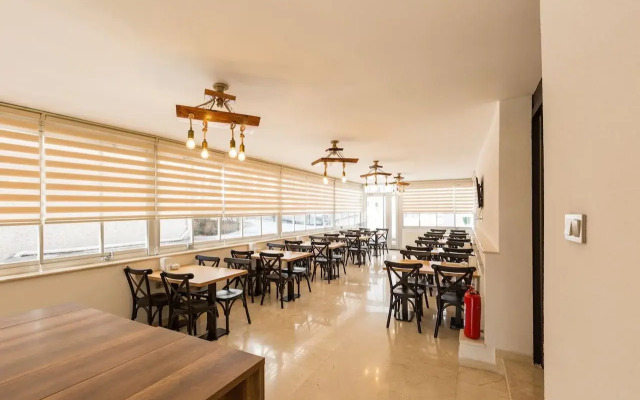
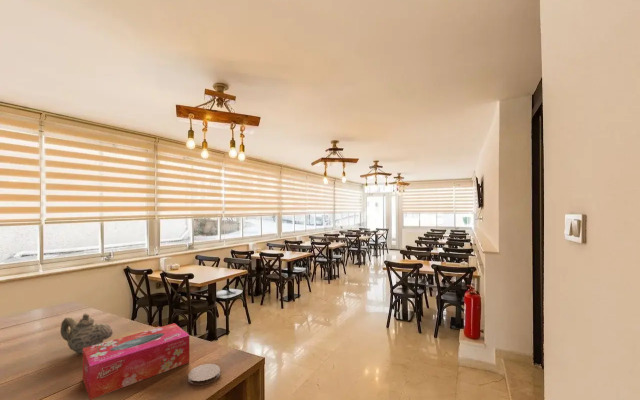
+ teapot [59,313,114,354]
+ coaster [187,363,221,386]
+ tissue box [82,322,190,400]
